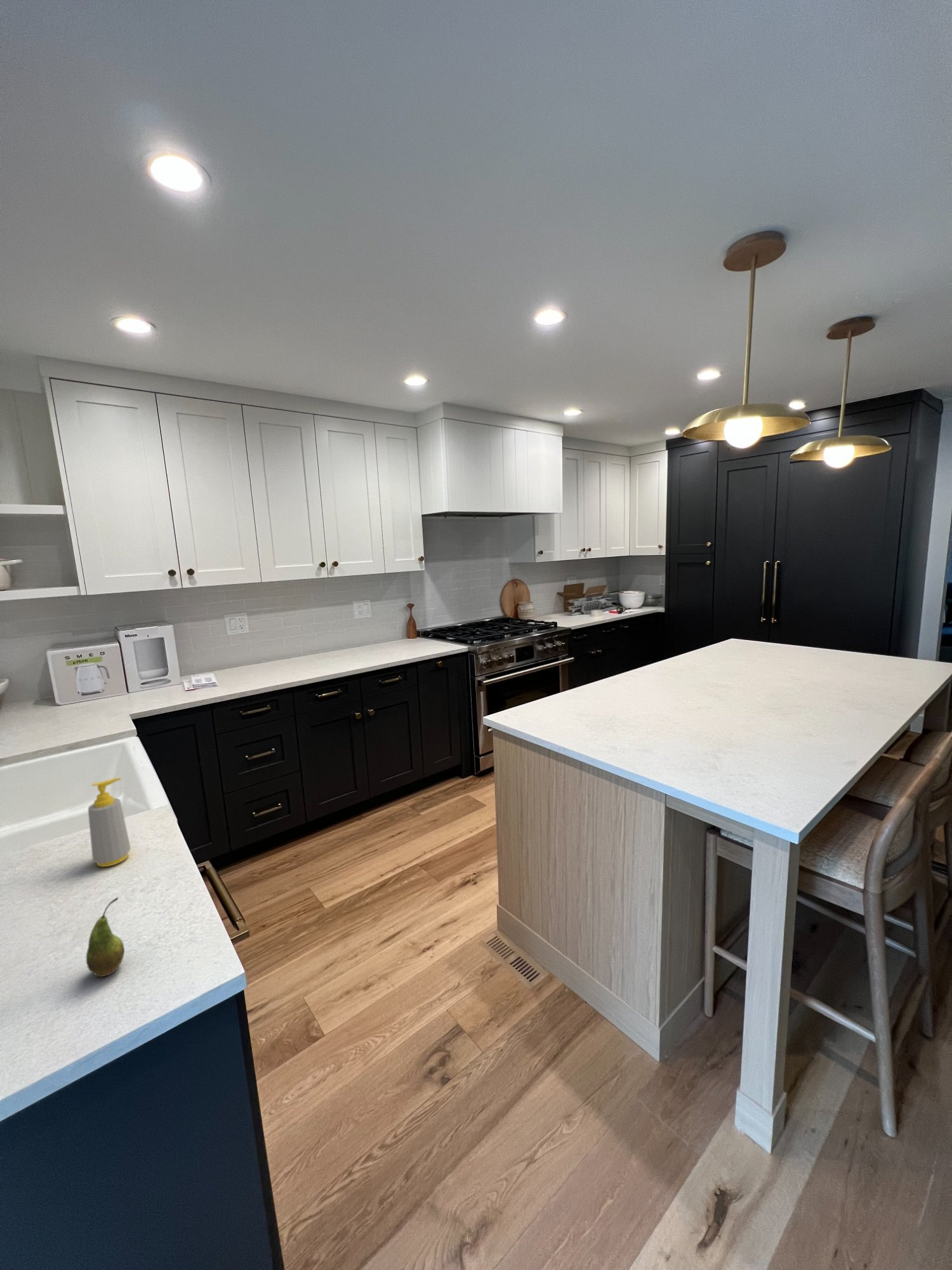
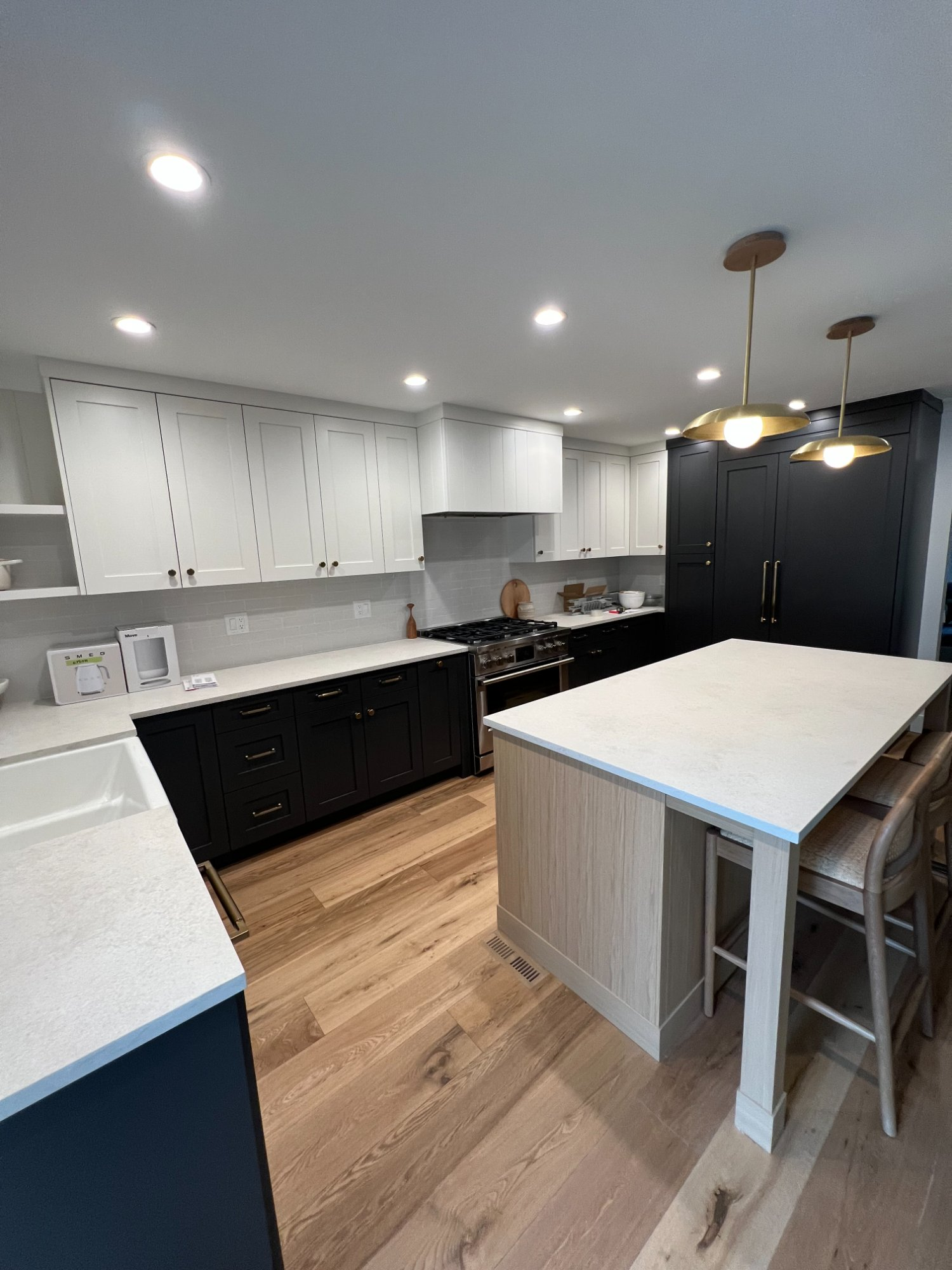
- soap bottle [88,777,131,867]
- fruit [86,897,125,977]
